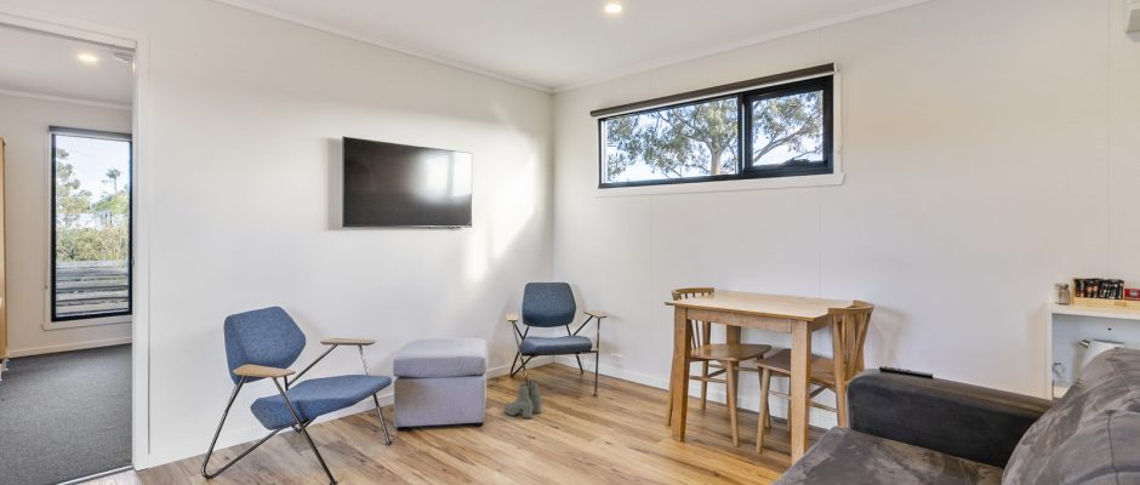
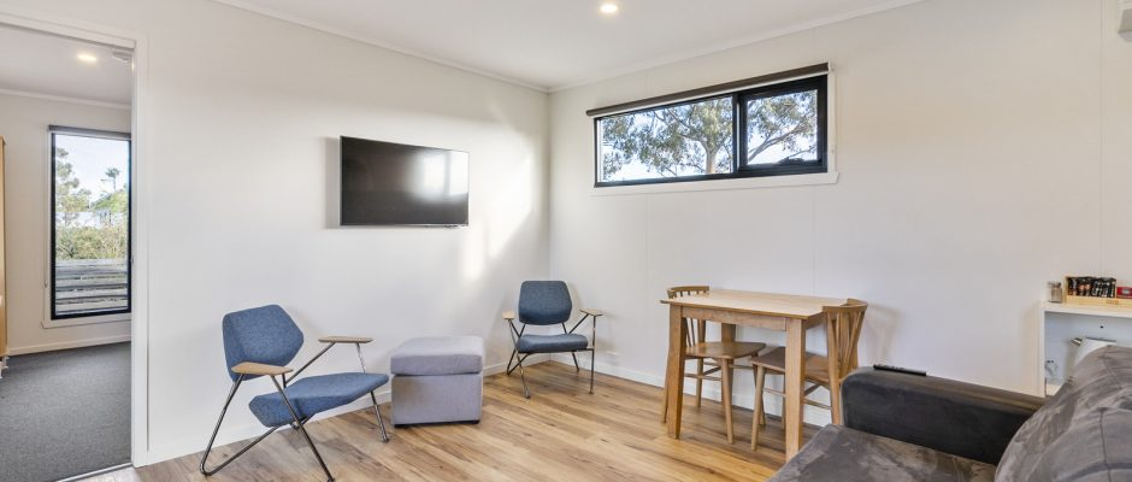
- boots [503,380,543,420]
